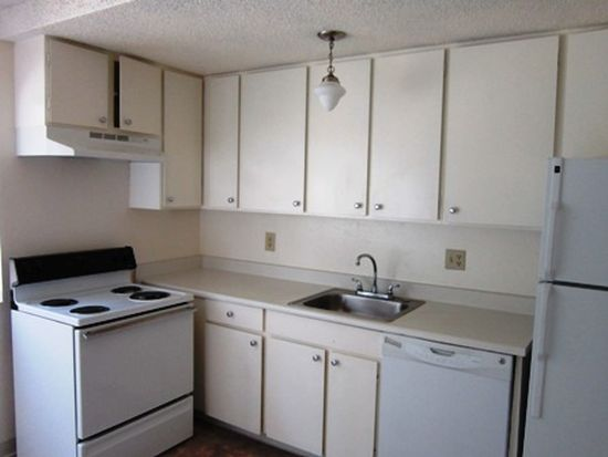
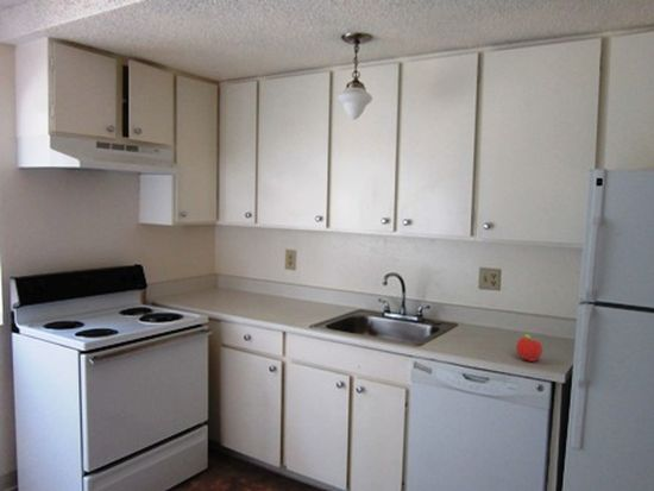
+ fruit [515,333,543,363]
